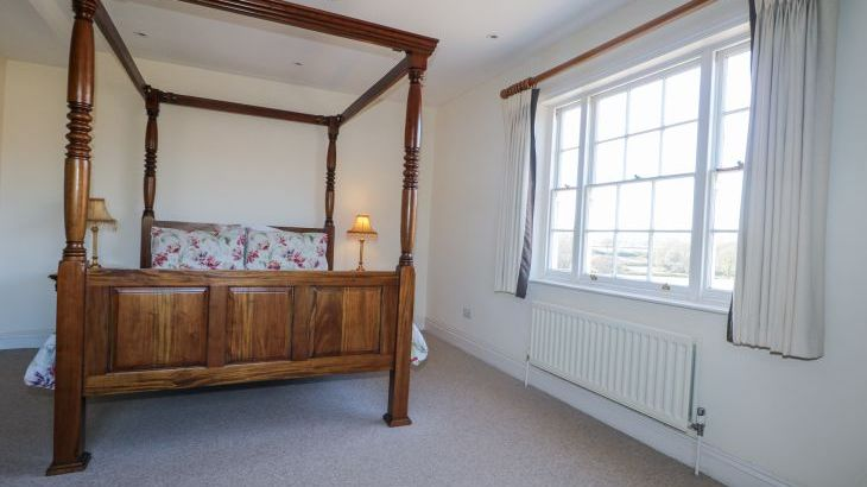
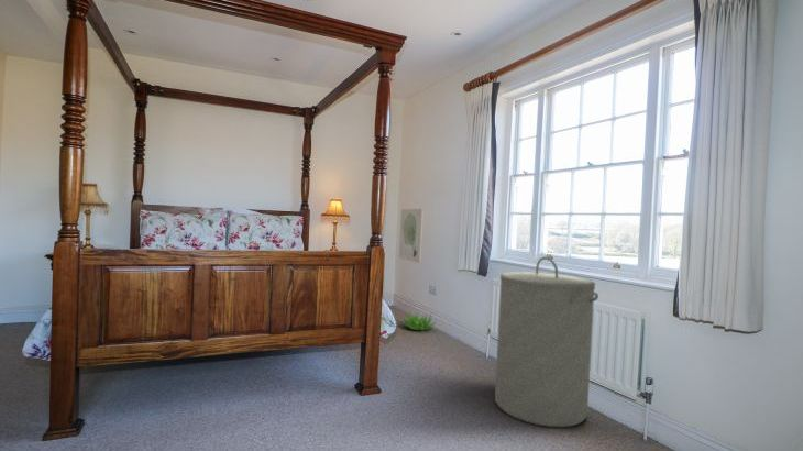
+ laundry hamper [494,255,600,428]
+ wall art [398,208,425,264]
+ decorative plant [400,310,438,331]
